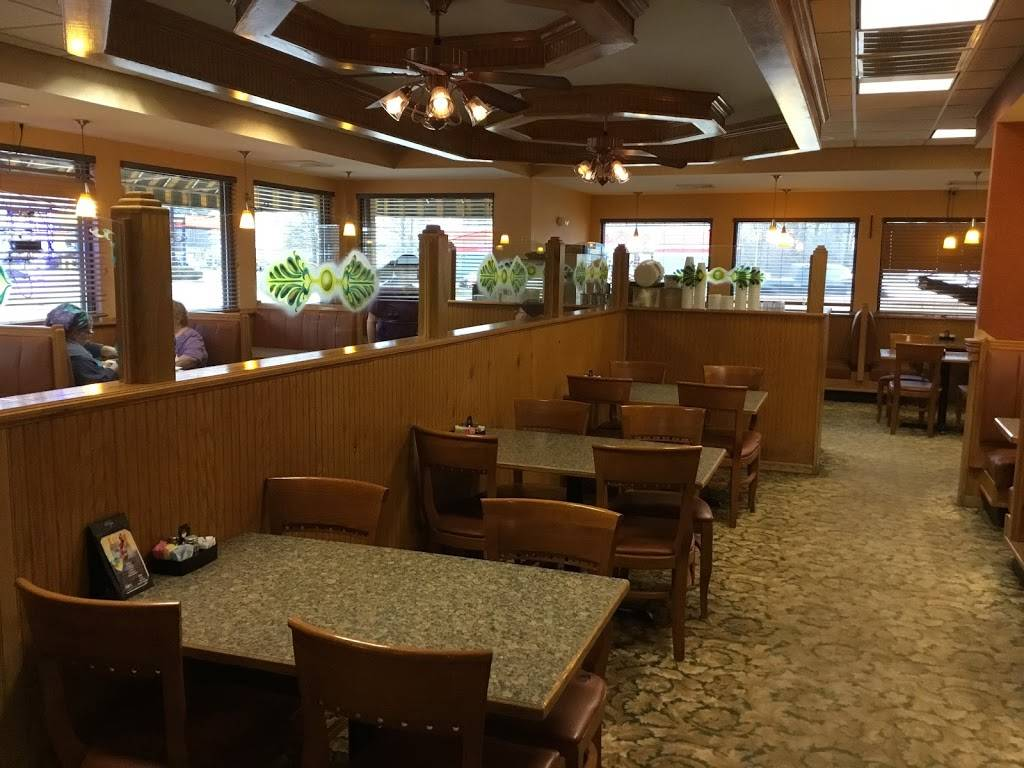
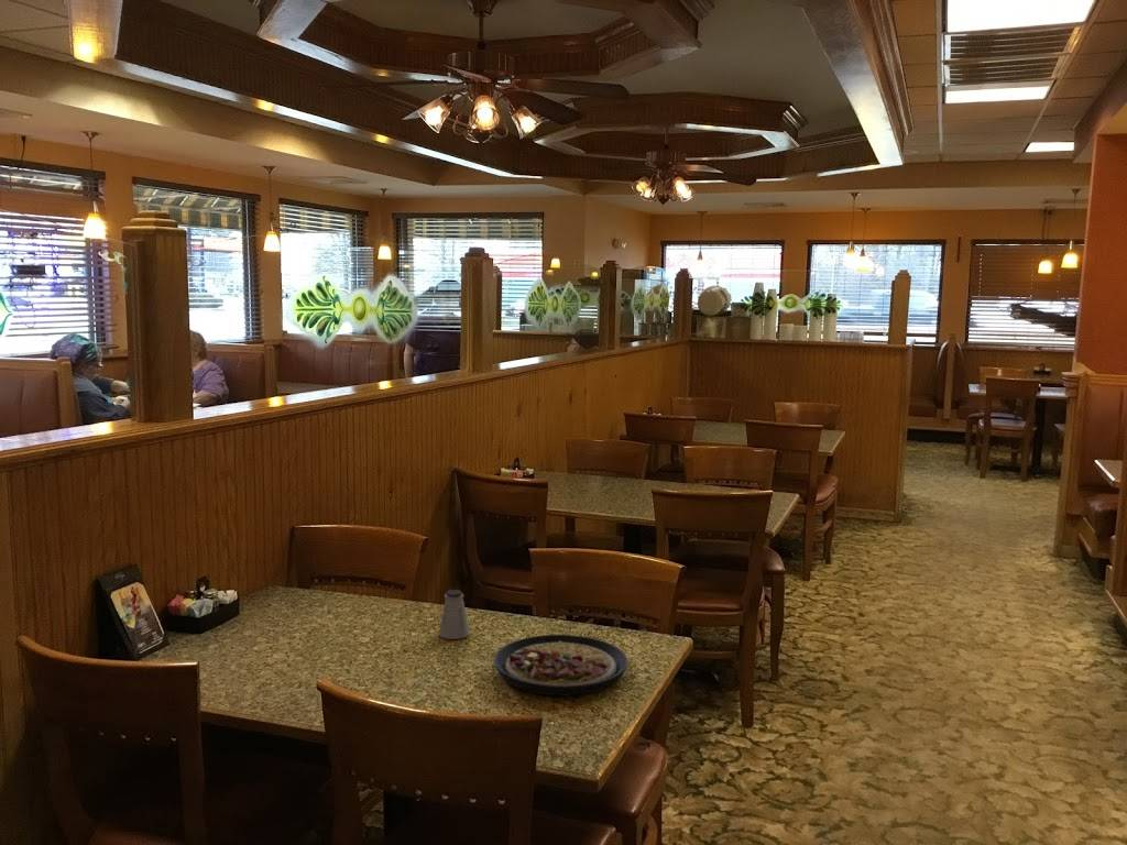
+ saltshaker [437,589,471,640]
+ plate [493,634,628,696]
